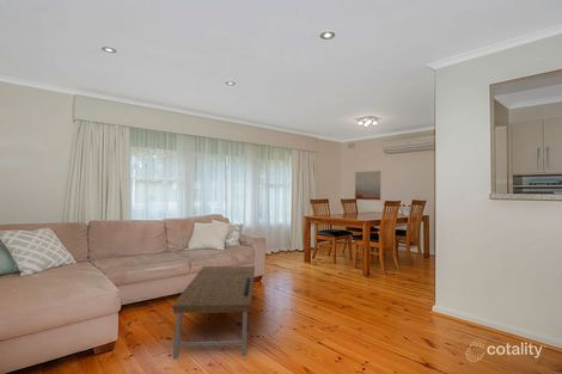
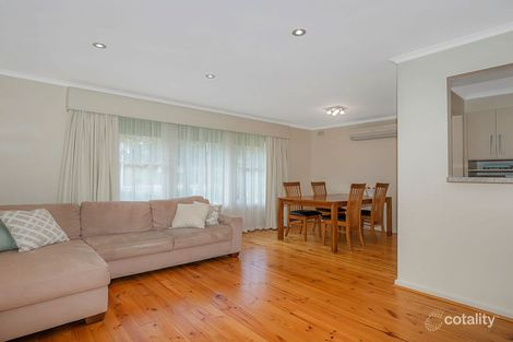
- coffee table [171,265,256,360]
- wall art [354,170,381,201]
